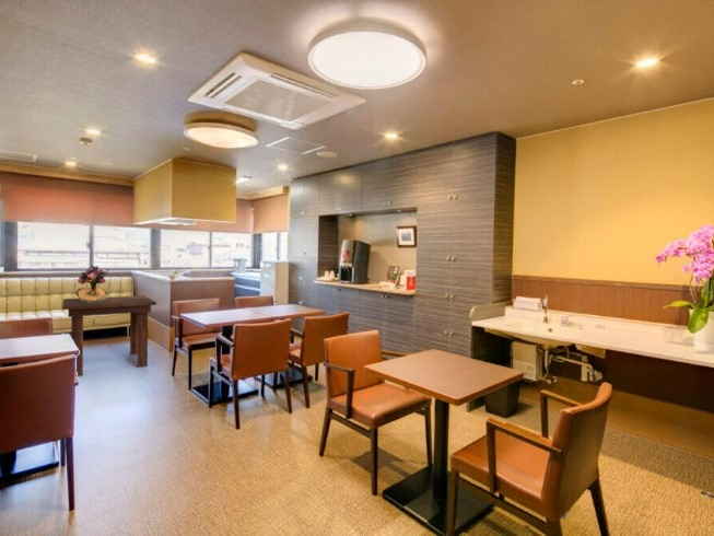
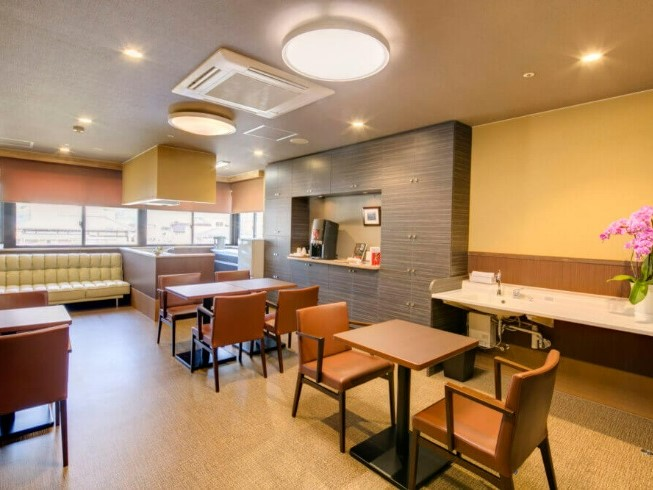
- dining table [61,294,157,376]
- bouquet [74,264,110,303]
